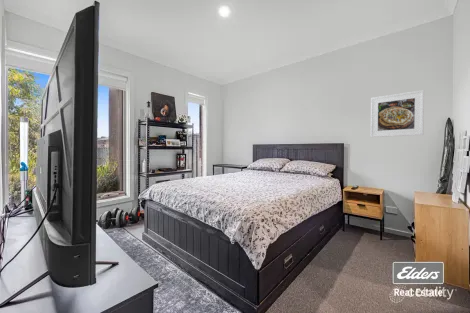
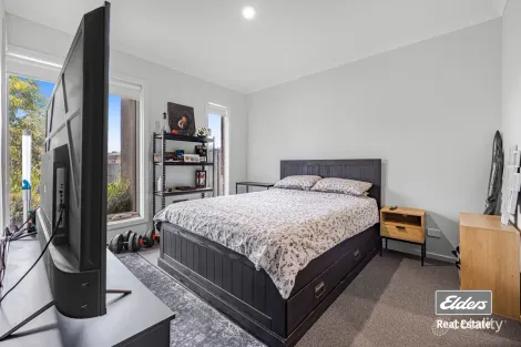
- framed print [369,89,425,138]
